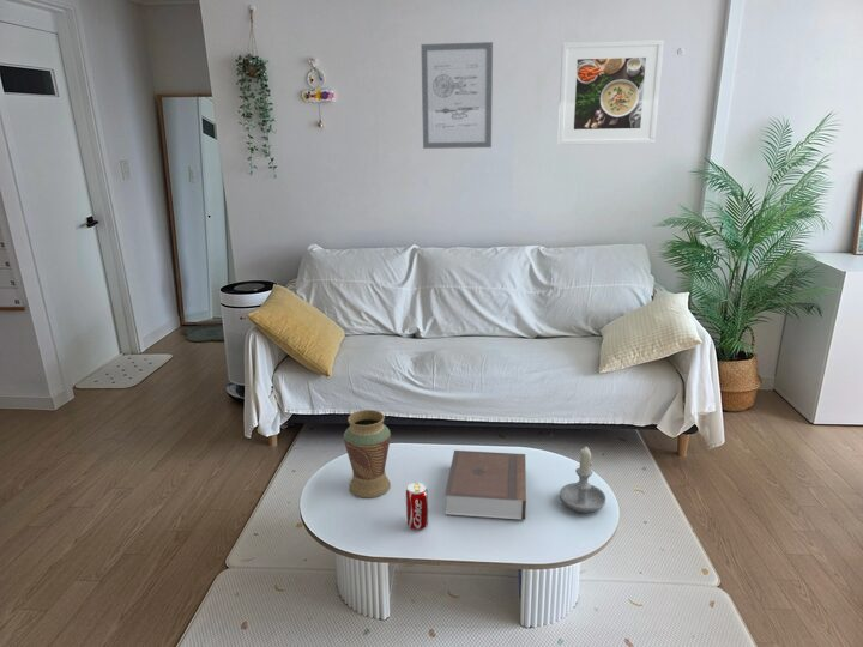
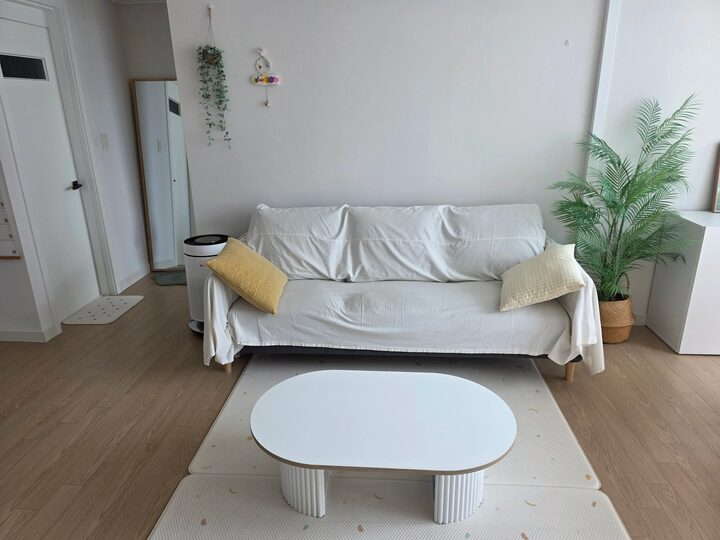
- wall art [420,41,494,150]
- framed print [556,38,665,146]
- candle [559,446,606,514]
- book [443,449,527,521]
- vase [343,409,392,498]
- beverage can [405,482,429,531]
